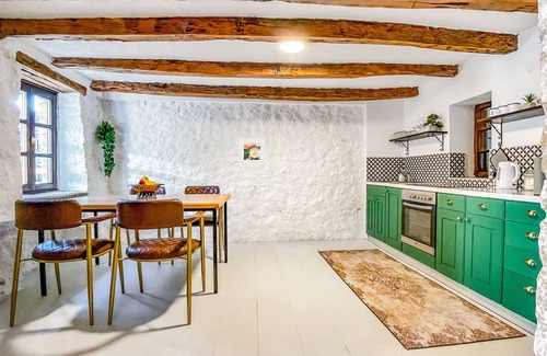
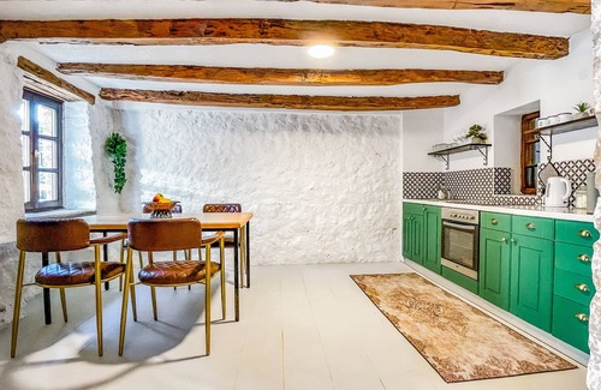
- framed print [237,137,267,166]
